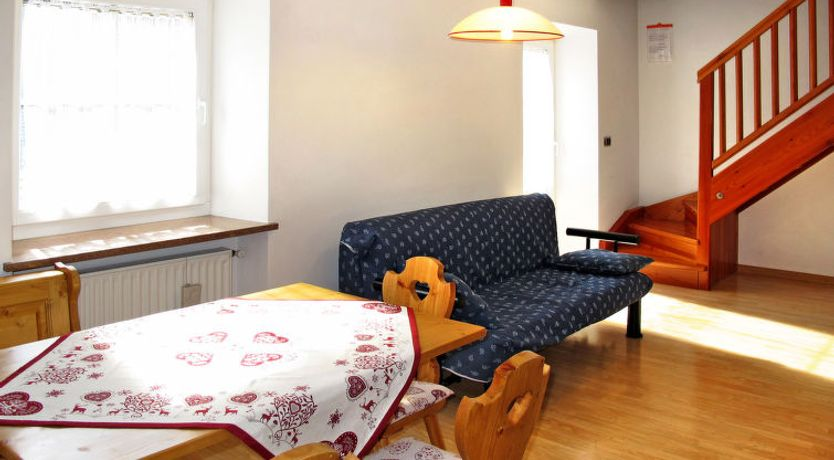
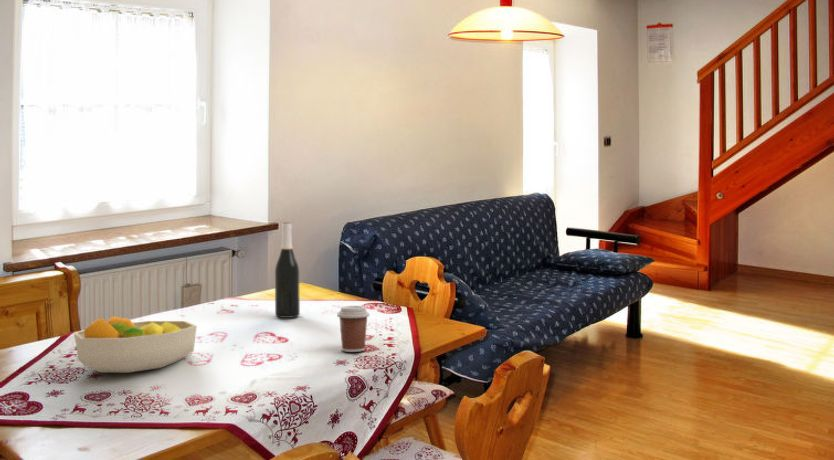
+ fruit bowl [73,315,198,373]
+ wine bottle [274,222,301,319]
+ coffee cup [336,305,370,353]
